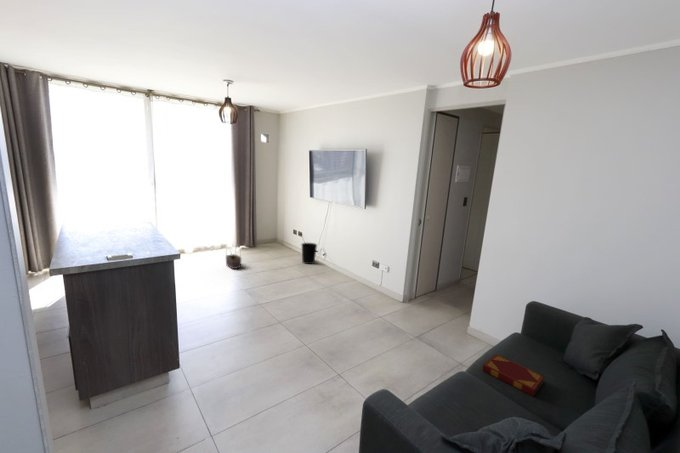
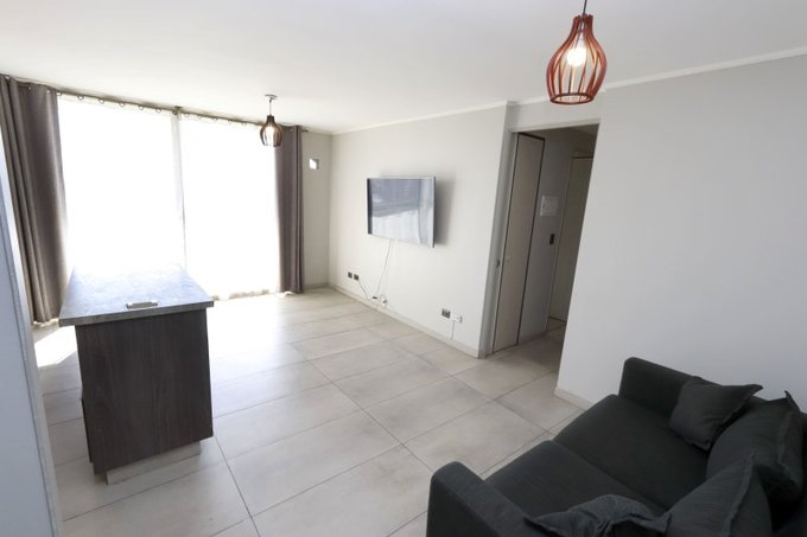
- wastebasket [300,242,318,265]
- hardback book [482,353,546,397]
- basket [225,245,243,270]
